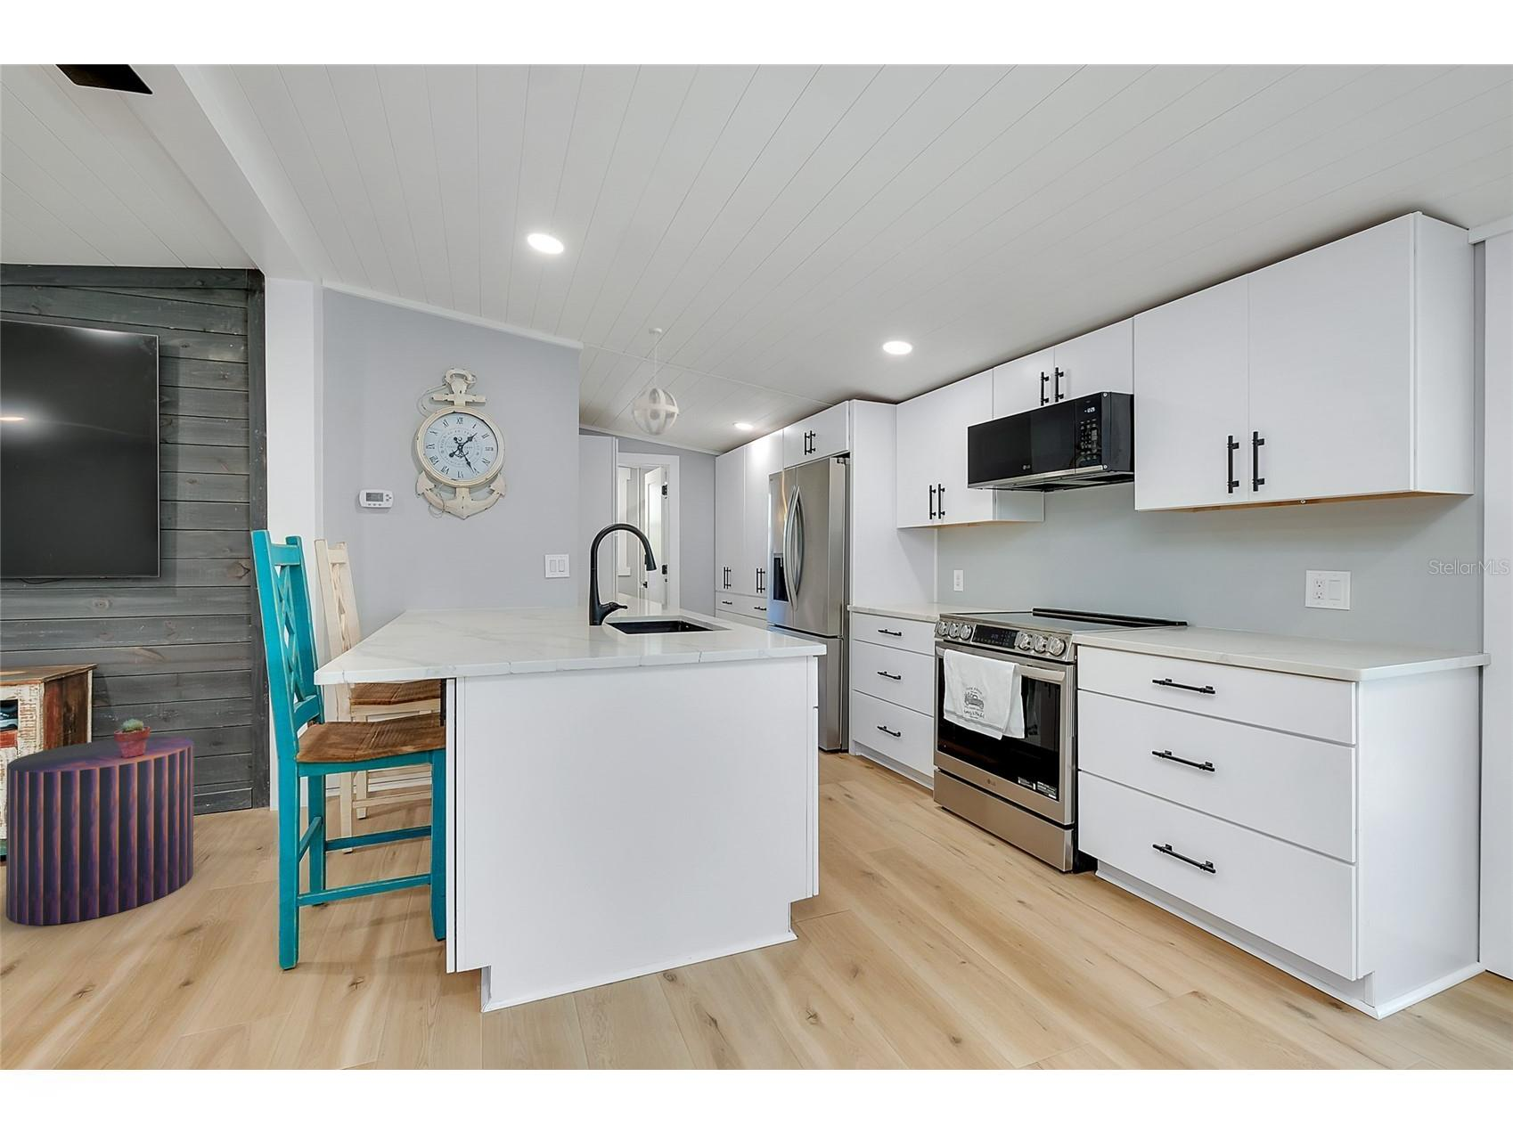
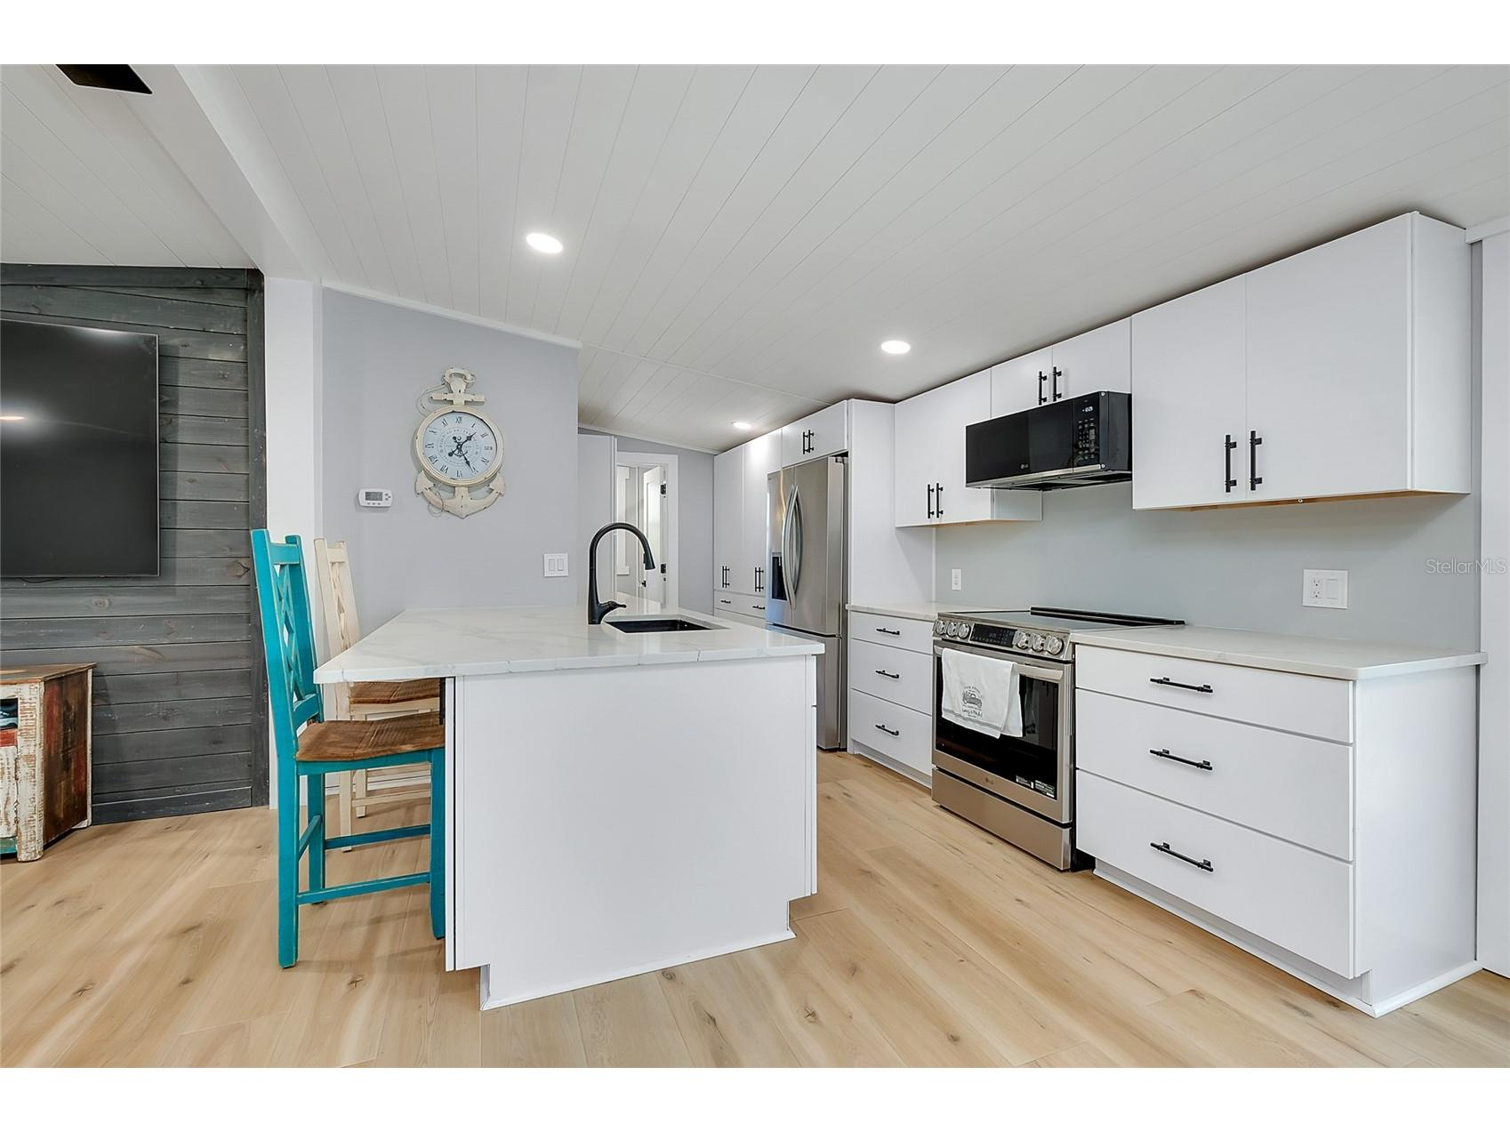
- pendant light [631,326,680,436]
- stool [5,736,194,927]
- potted succulent [112,718,151,759]
